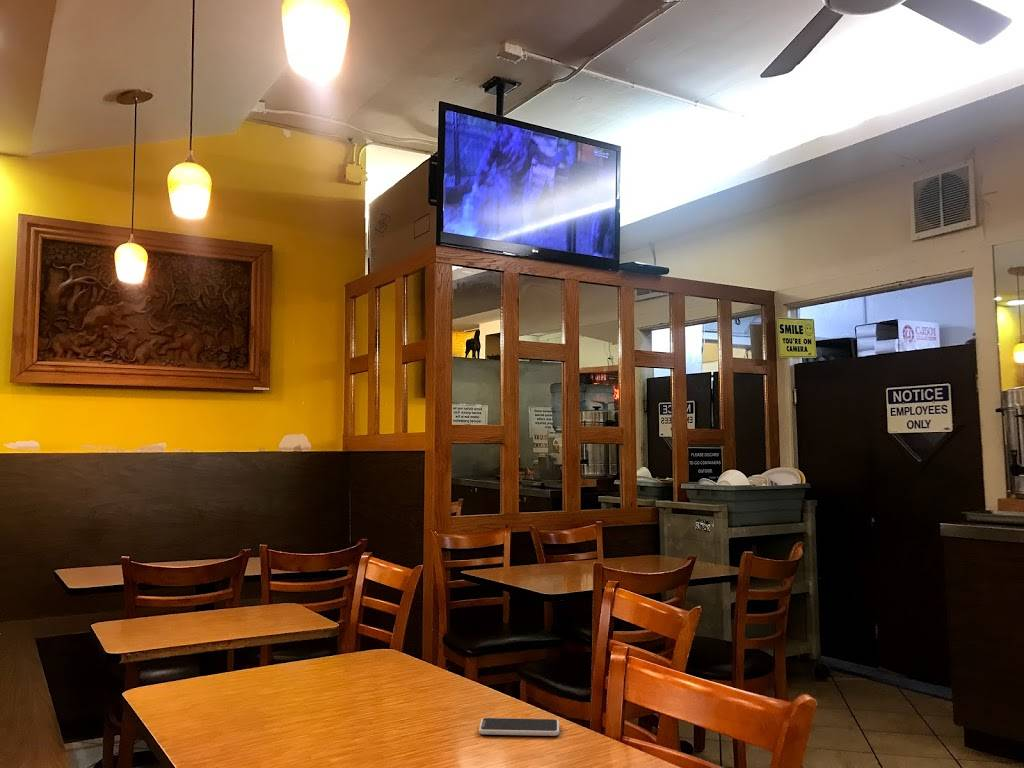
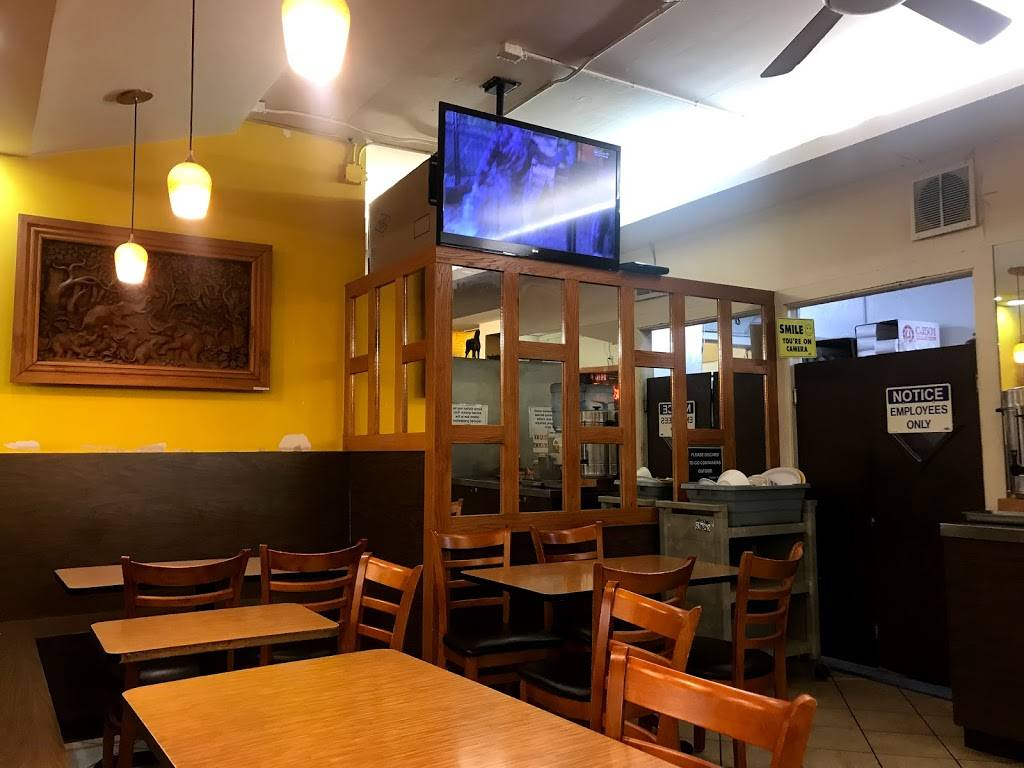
- smartphone [478,717,560,737]
